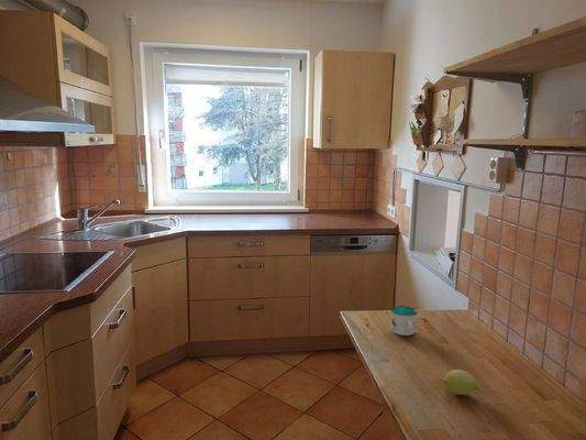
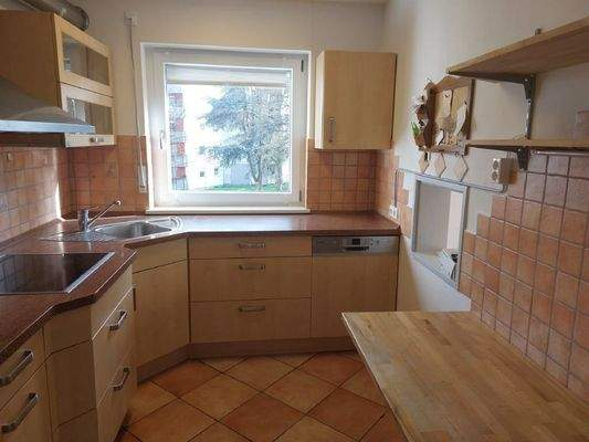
- mug [390,305,419,337]
- fruit [442,369,480,396]
